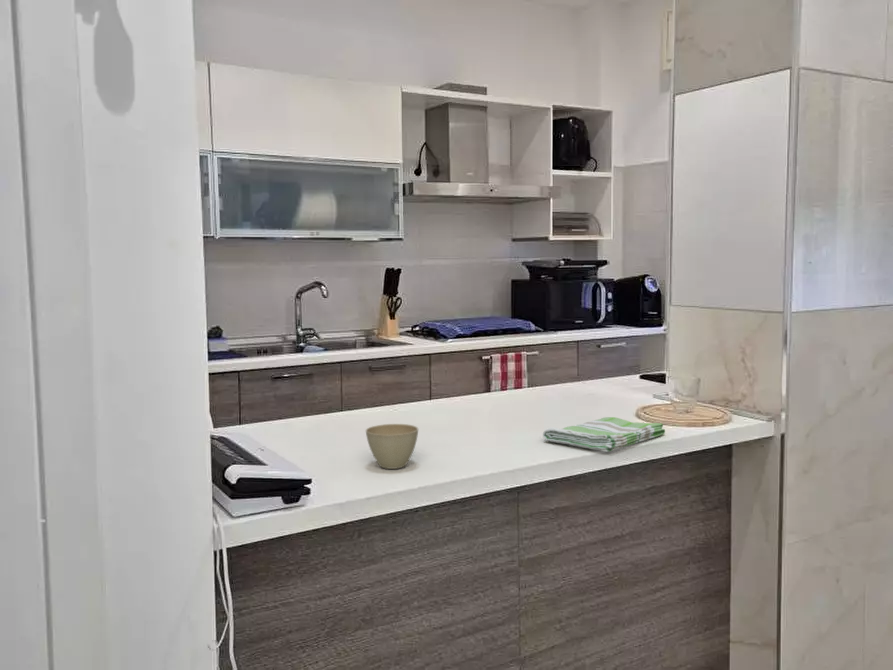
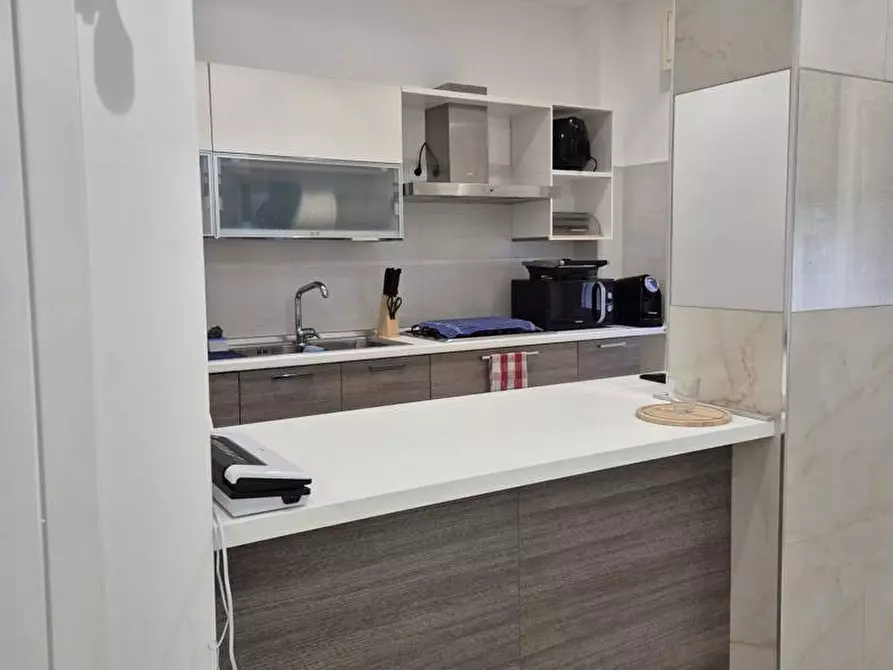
- flower pot [365,423,419,470]
- dish towel [542,416,666,453]
